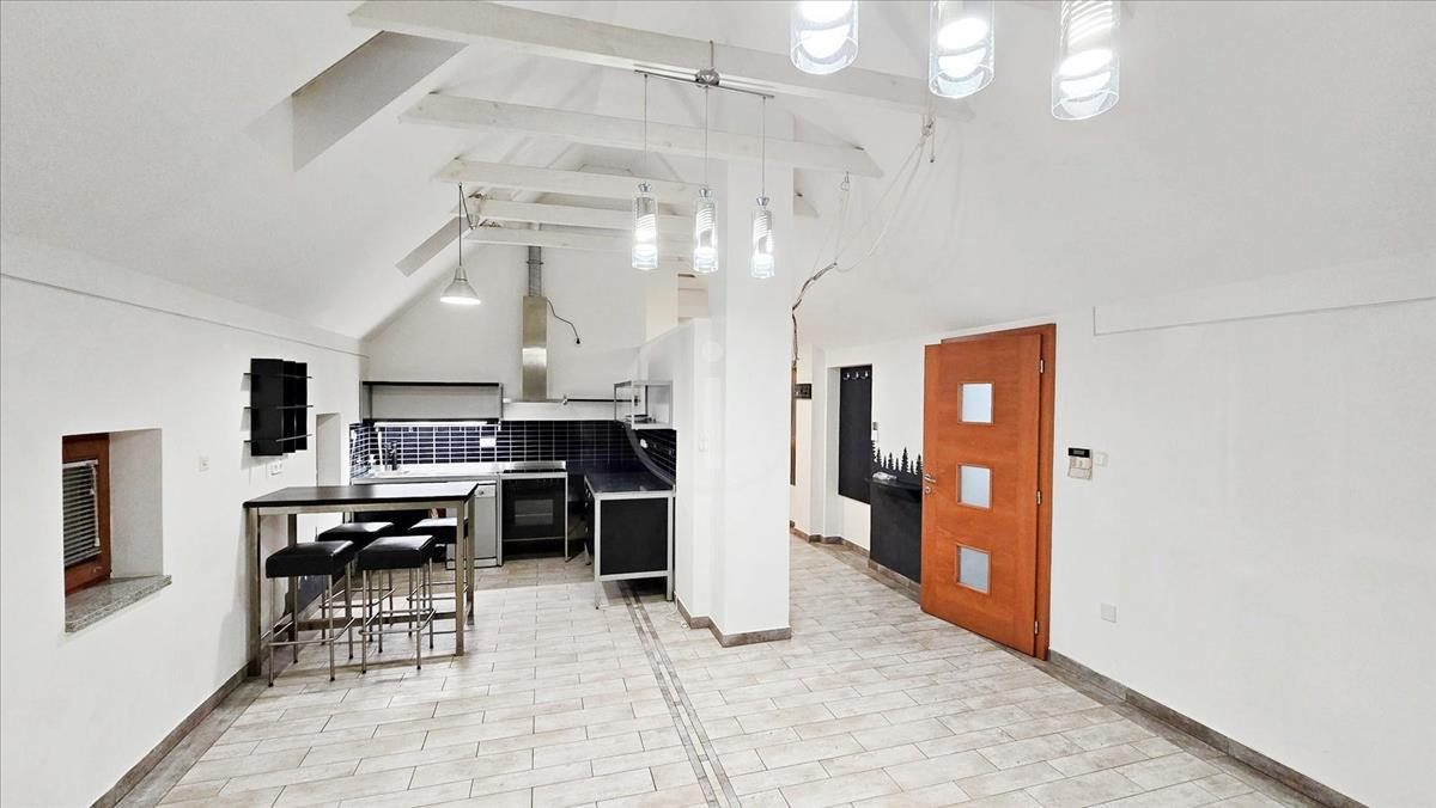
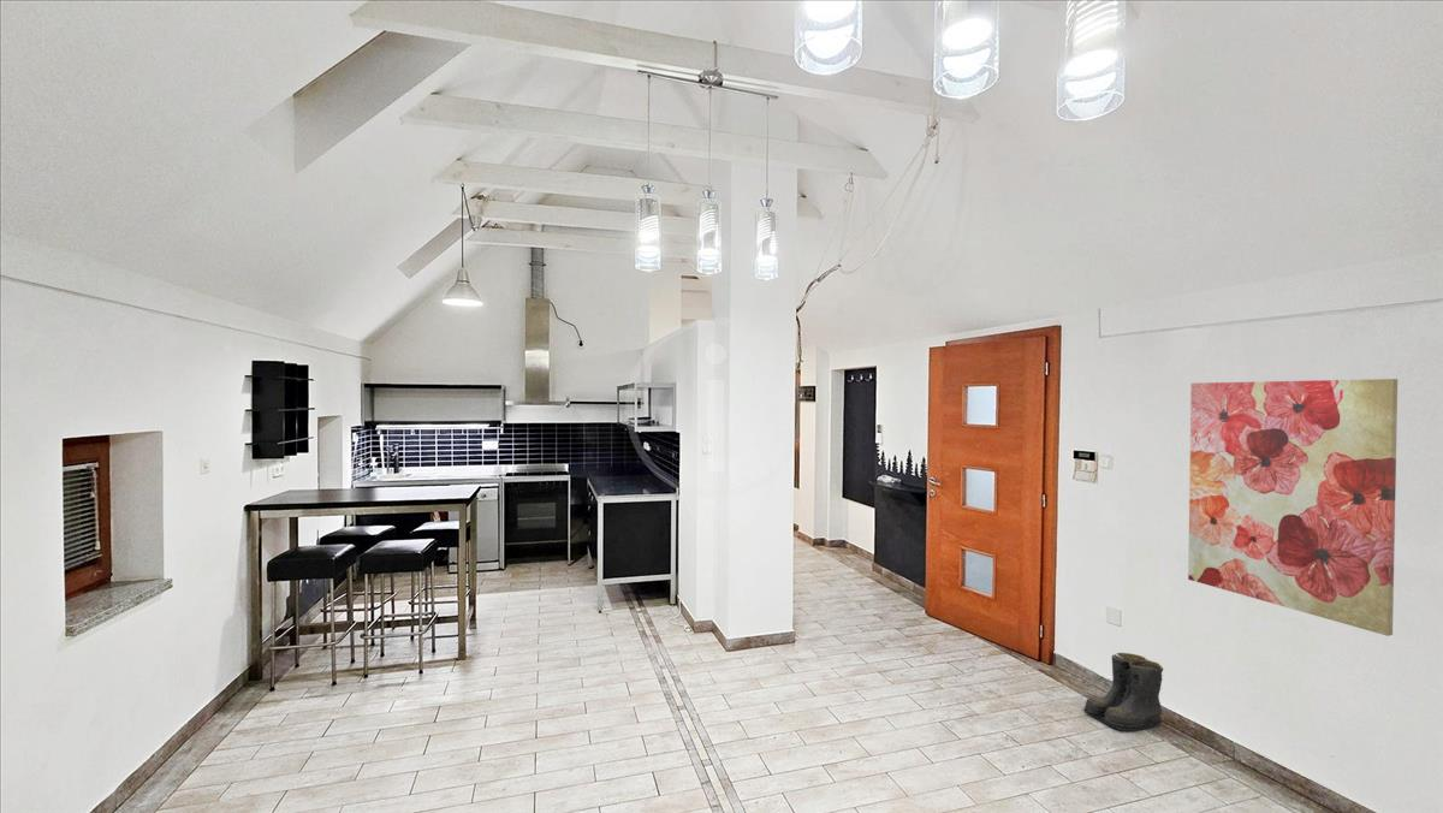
+ boots [1082,652,1164,732]
+ wall art [1187,378,1399,637]
